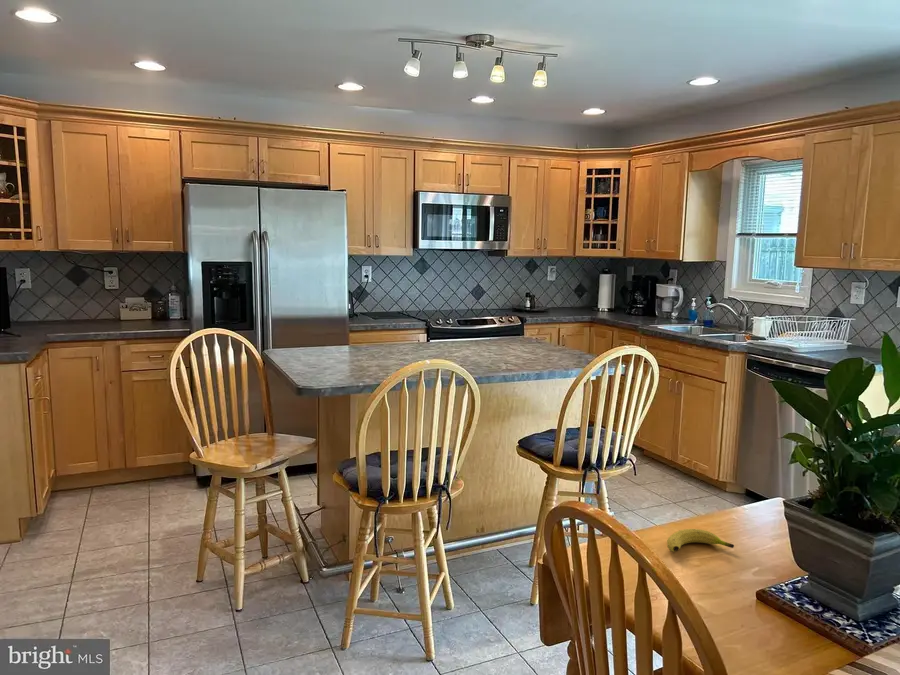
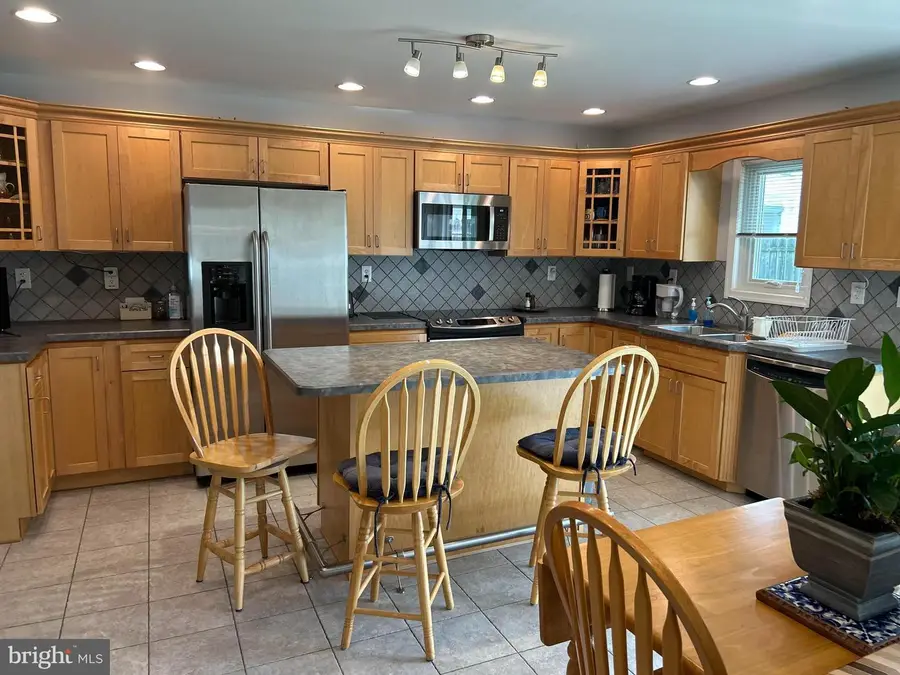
- fruit [666,528,735,553]
